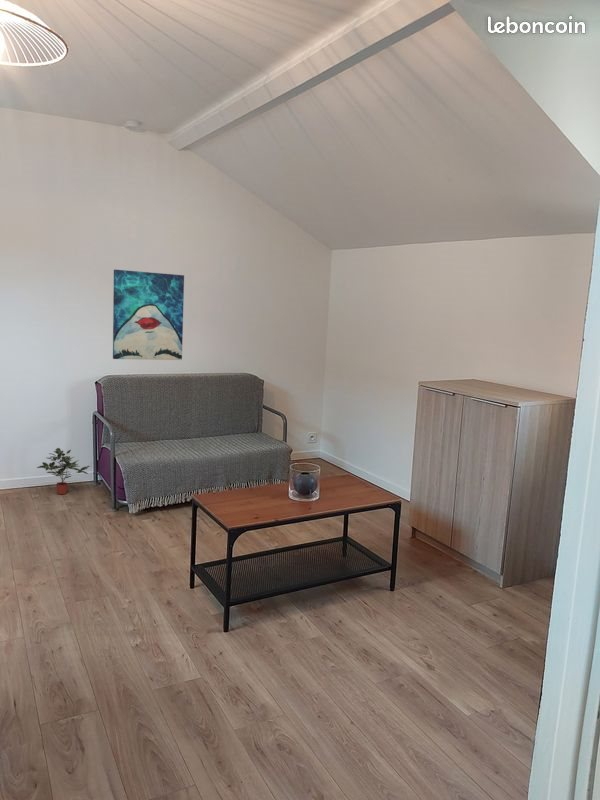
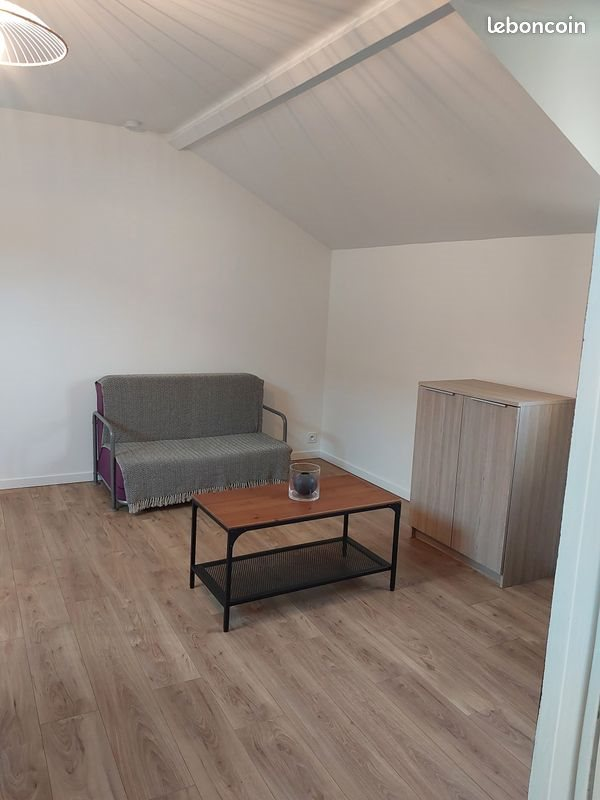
- wall art [112,269,185,361]
- potted plant [36,447,91,495]
